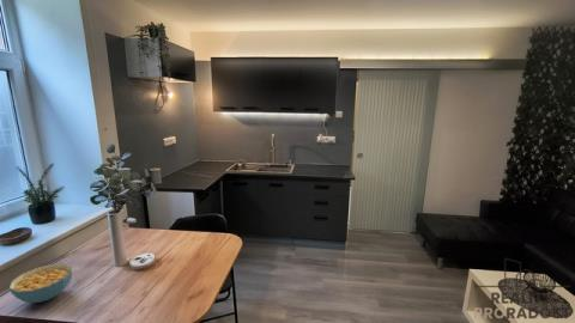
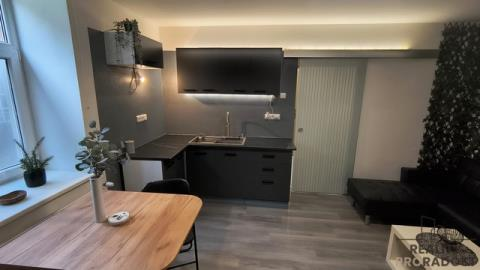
- cereal bowl [8,262,73,304]
